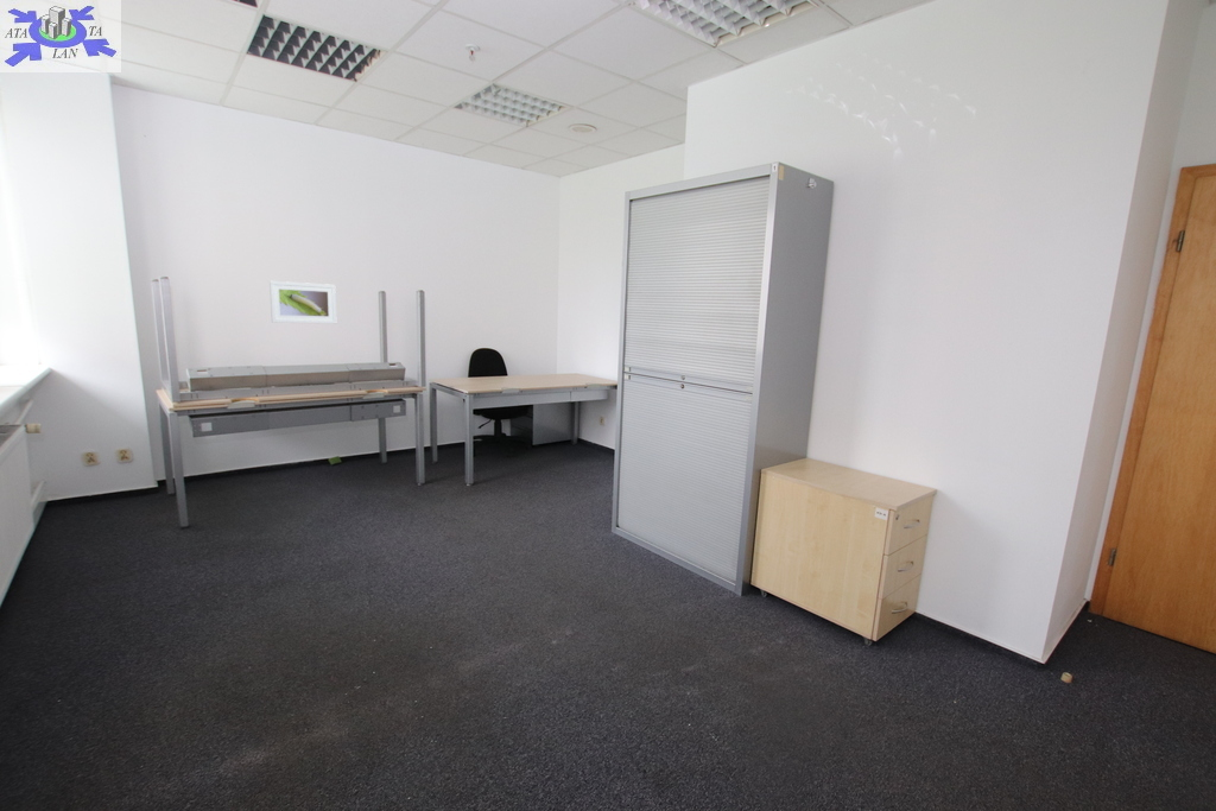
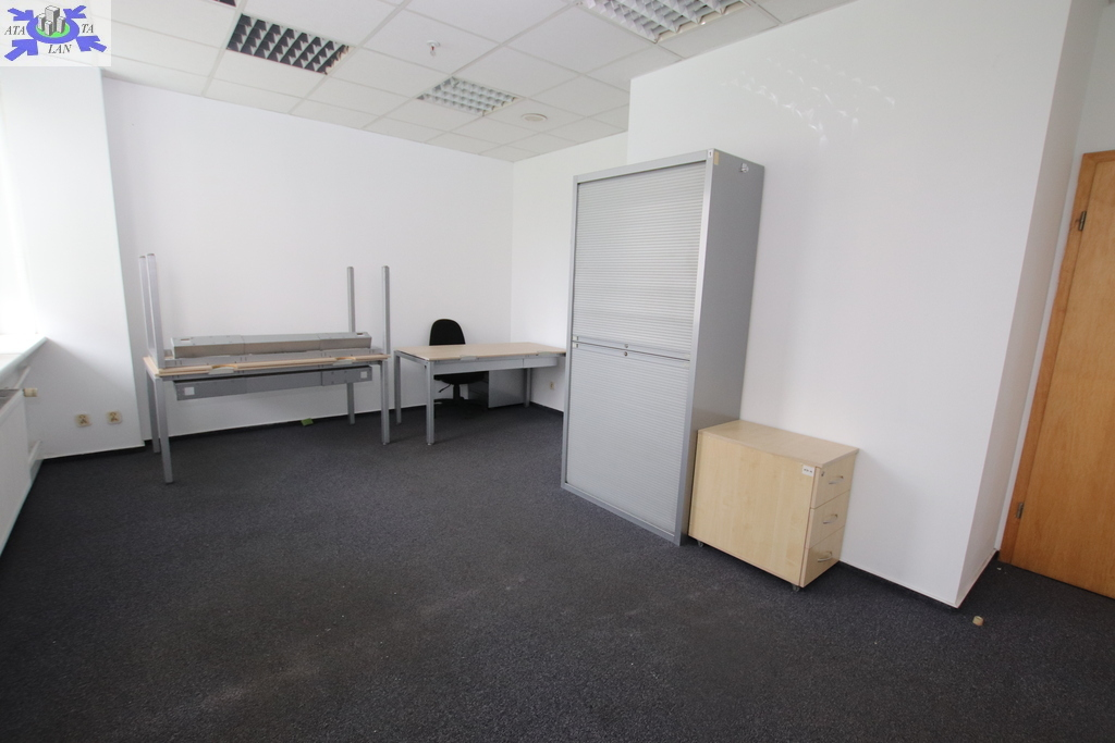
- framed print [268,280,337,325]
